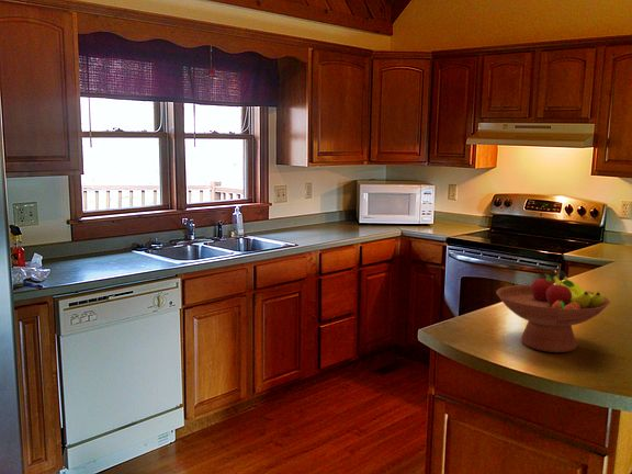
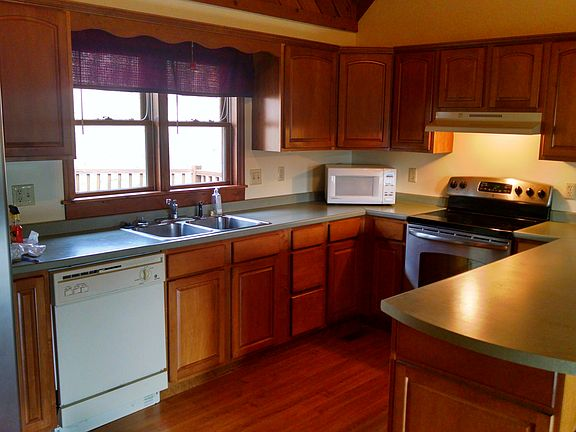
- fruit bowl [495,269,611,353]
